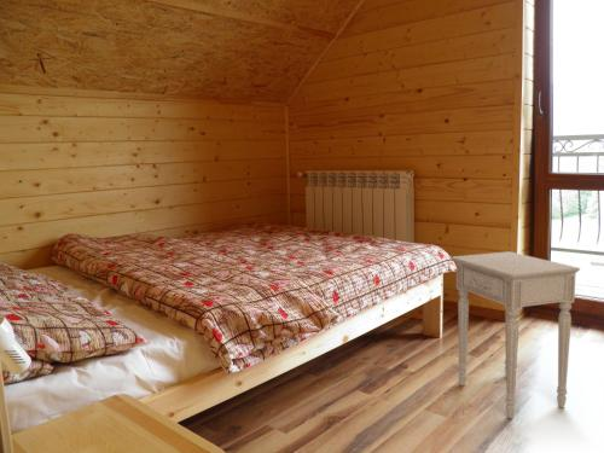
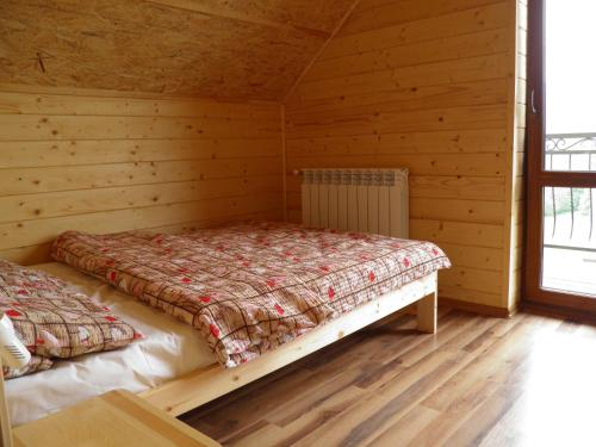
- nightstand [449,250,581,419]
